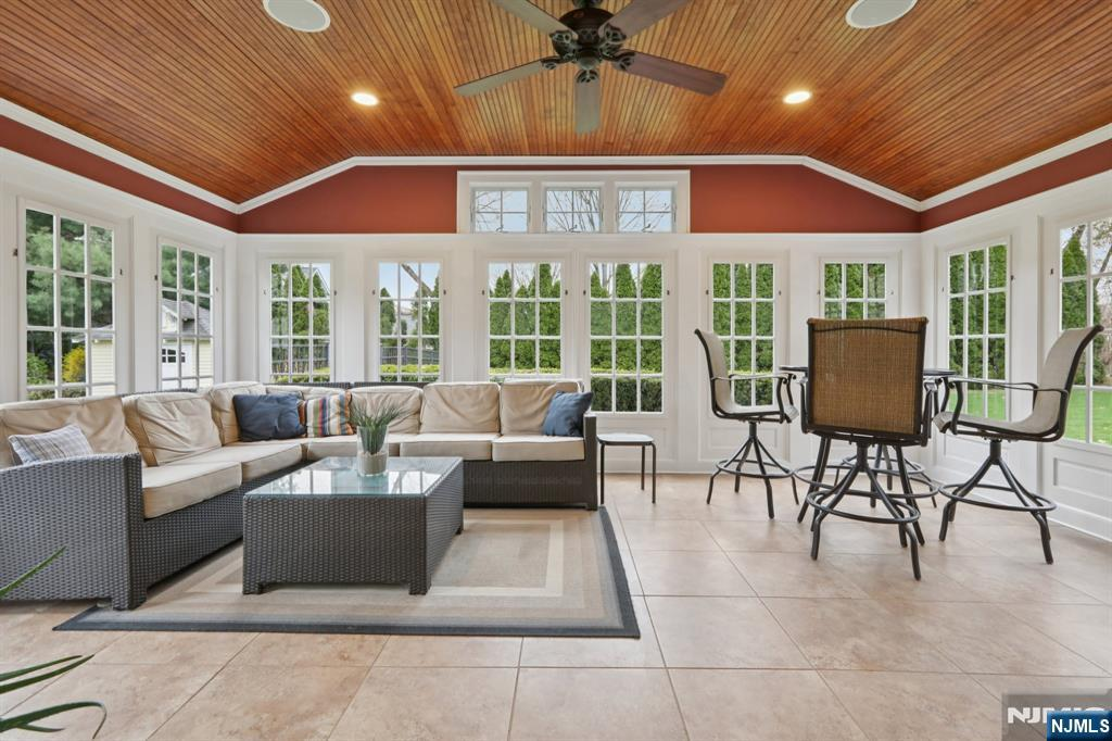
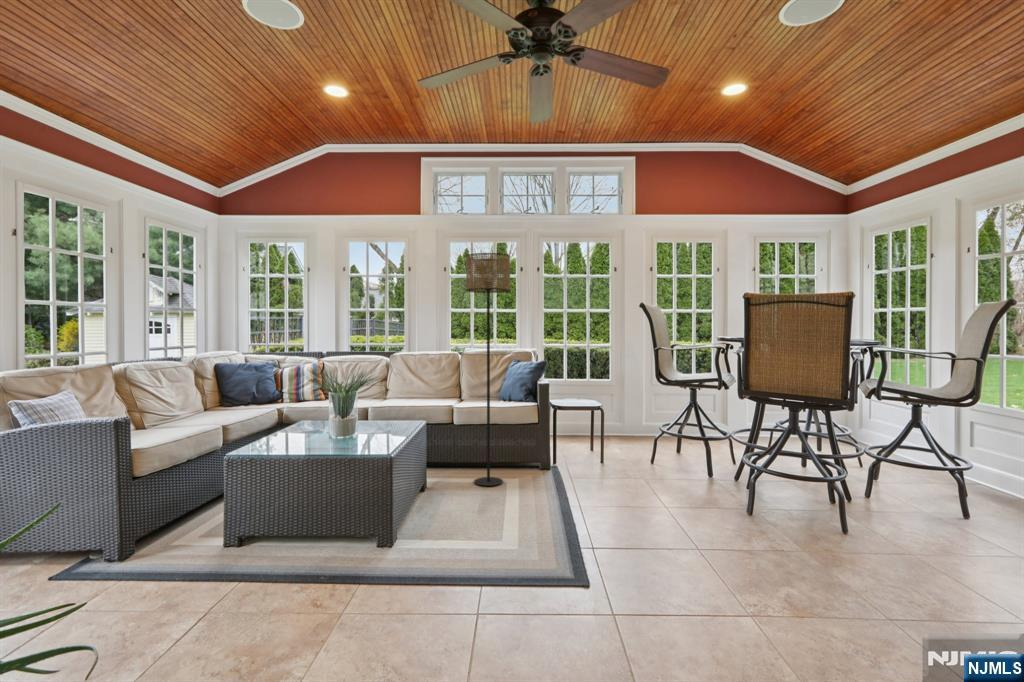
+ floor lamp [465,252,511,487]
